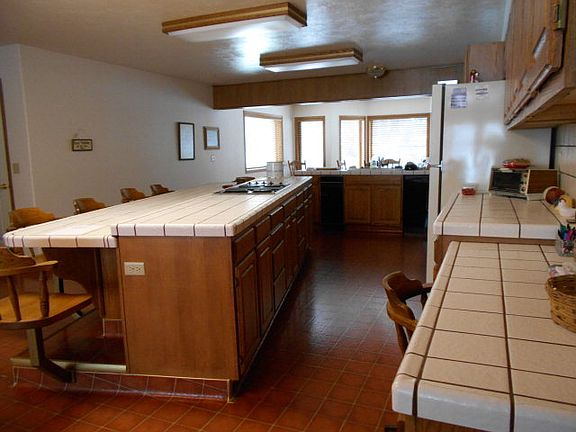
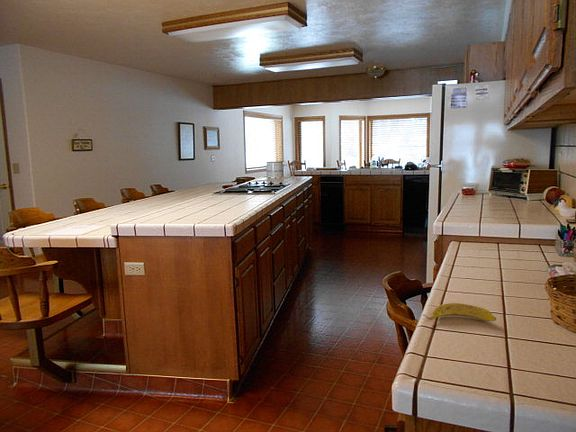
+ banana [422,302,497,322]
